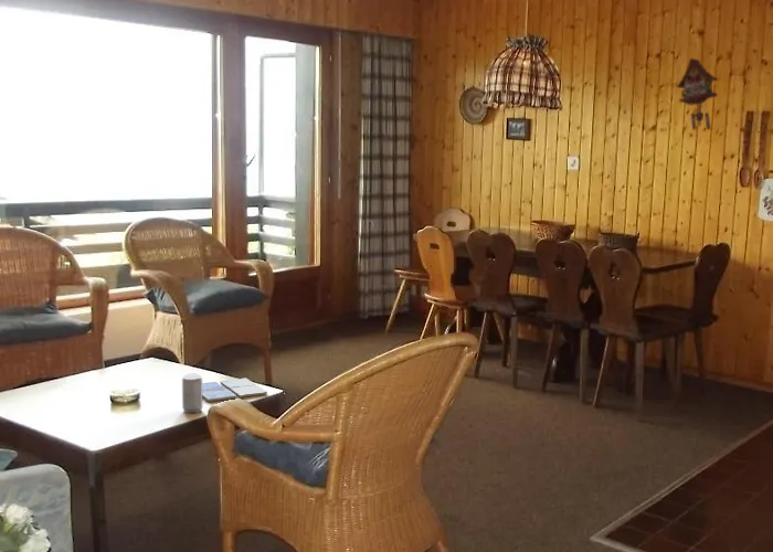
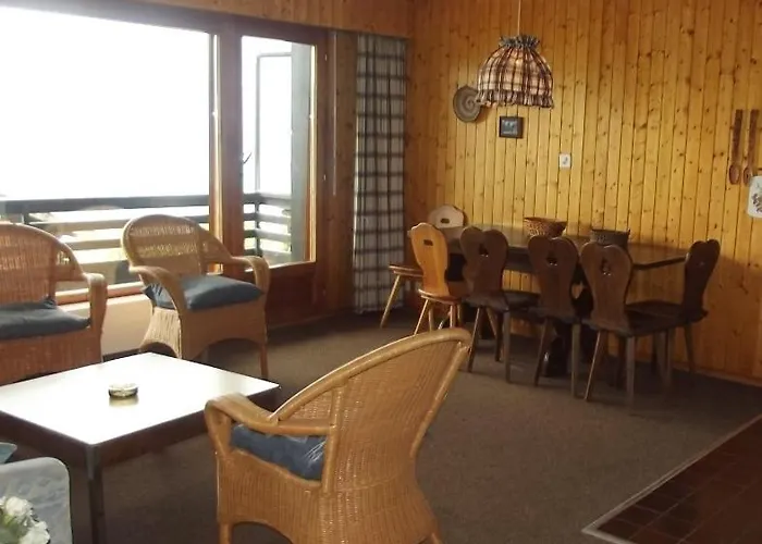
- cuckoo clock [675,57,719,131]
- drink coaster [202,378,268,403]
- beverage can [181,373,204,414]
